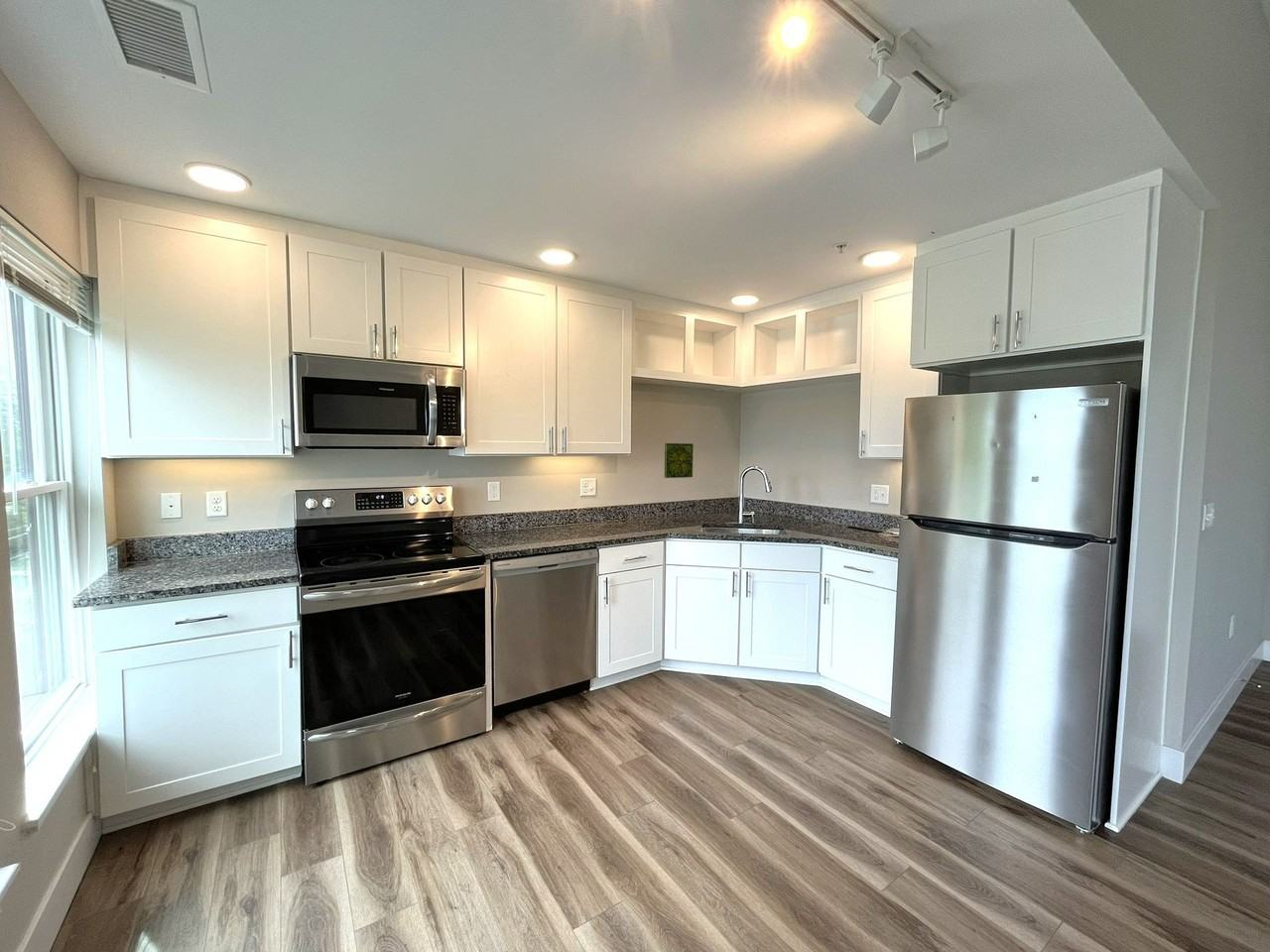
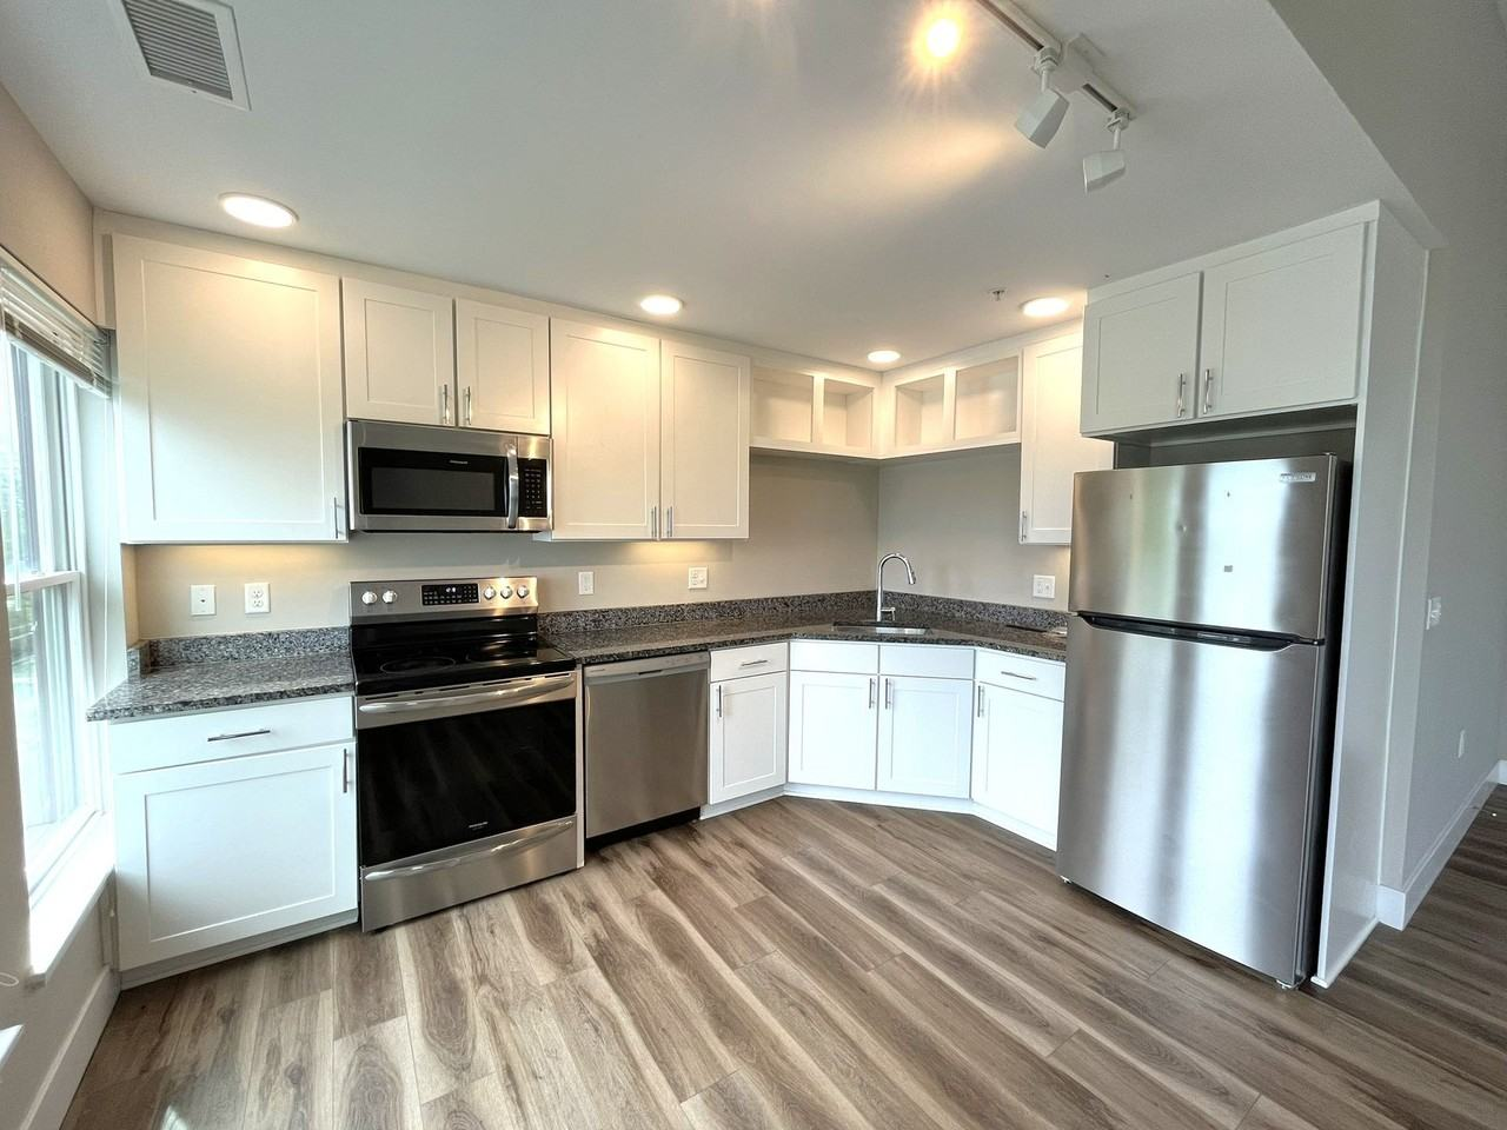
- decorative tile [664,442,695,479]
